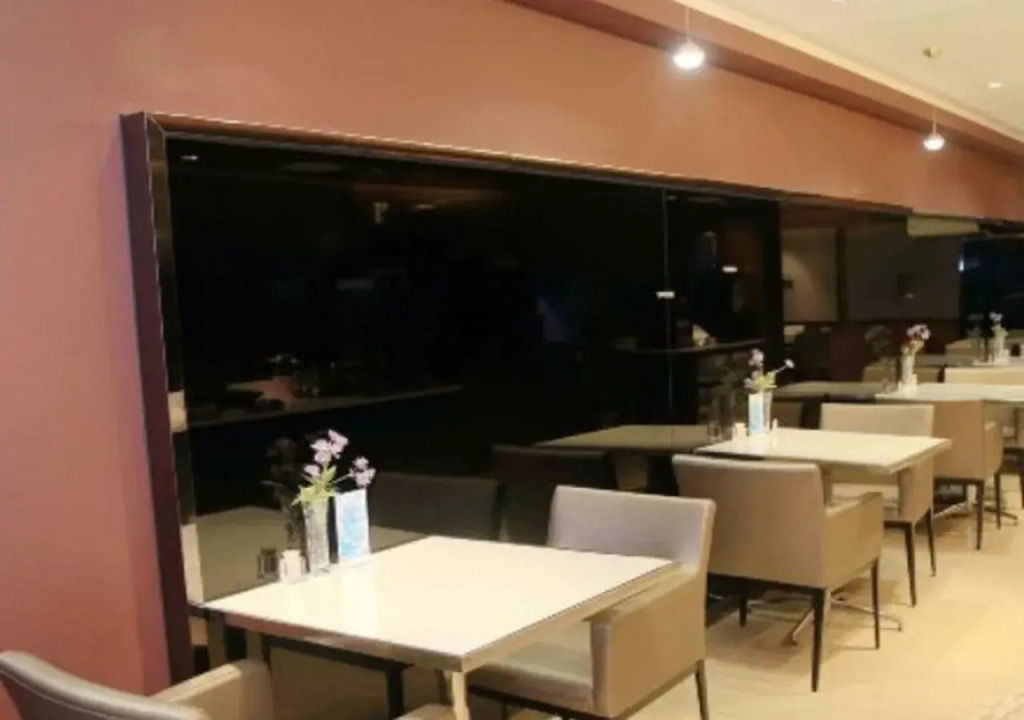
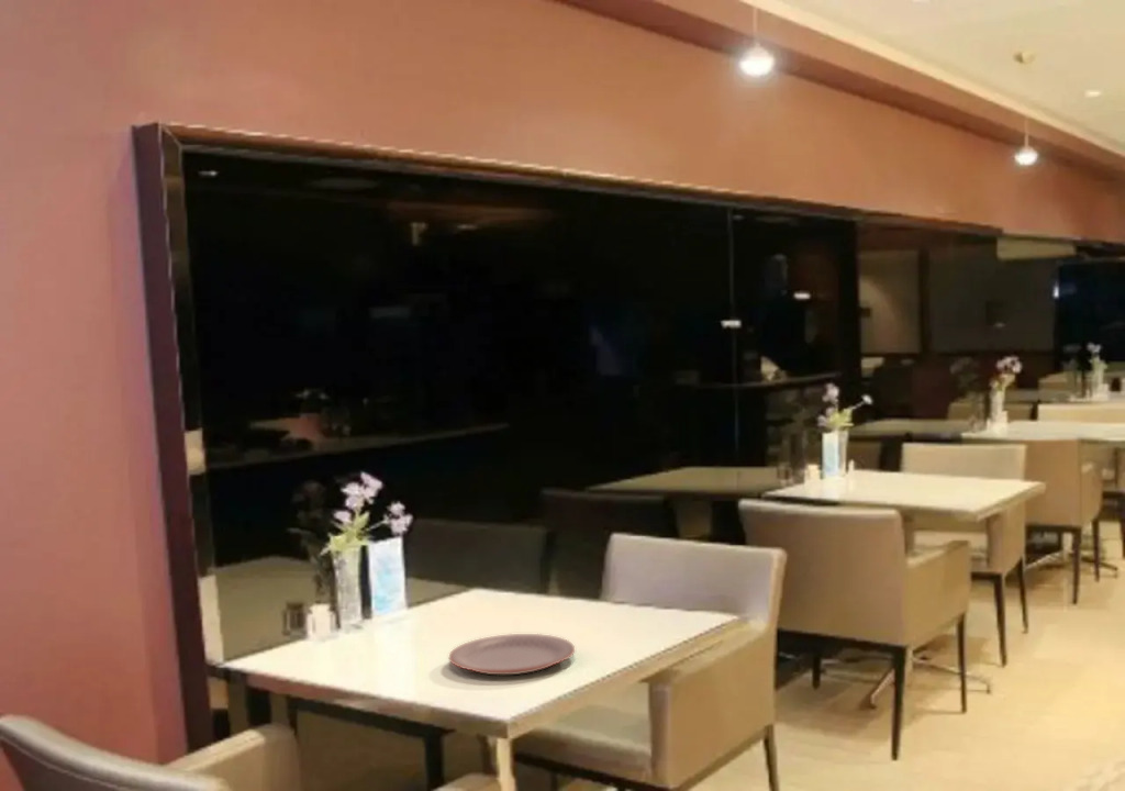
+ plate [448,633,576,676]
